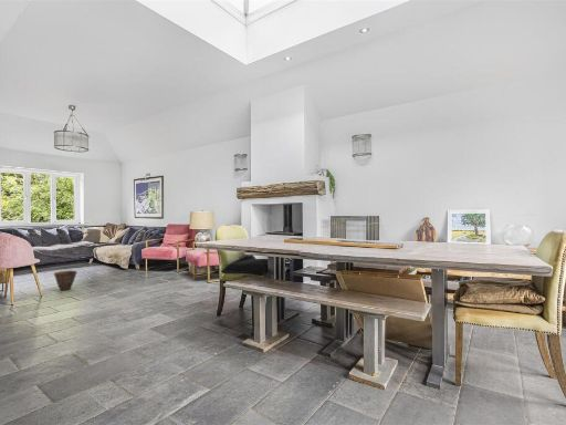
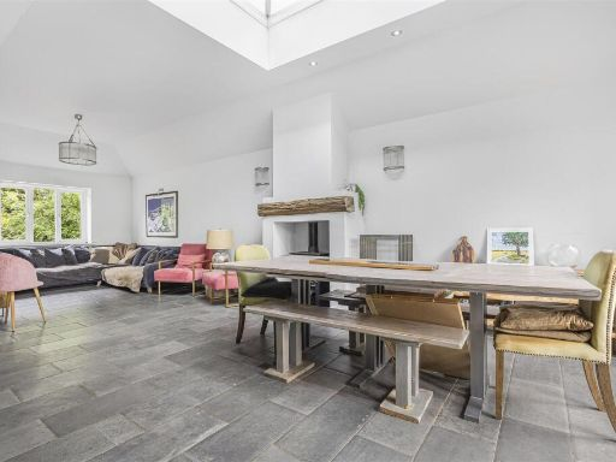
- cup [53,270,77,291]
